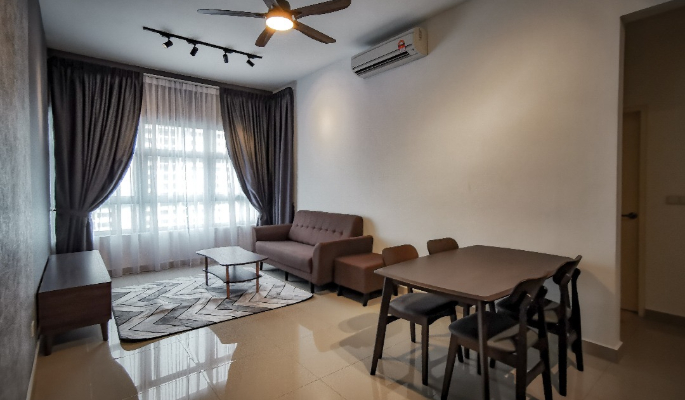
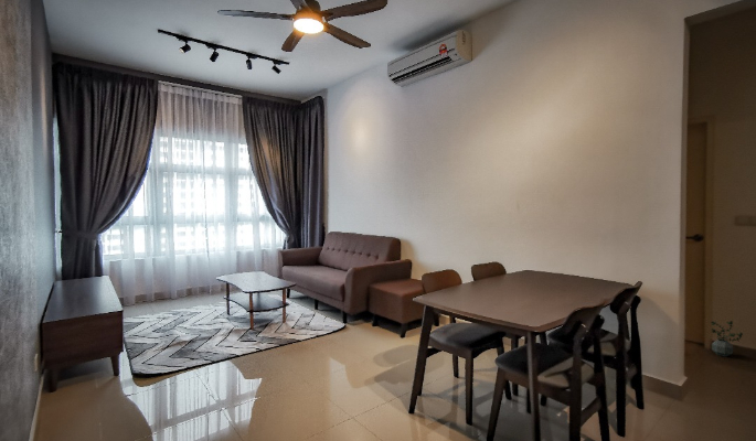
+ potted plant [710,320,744,357]
